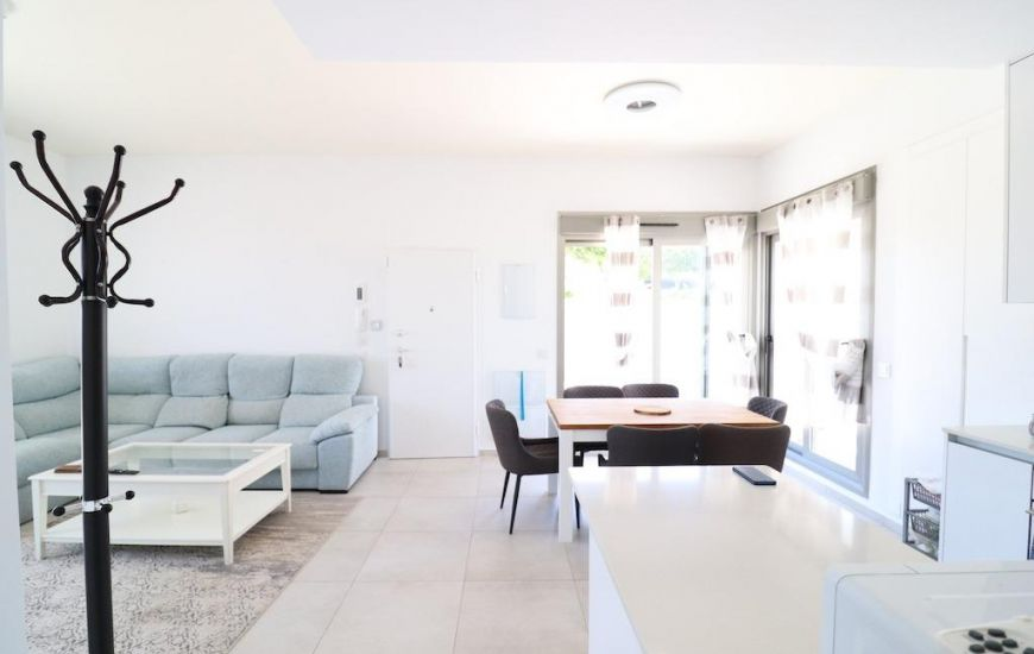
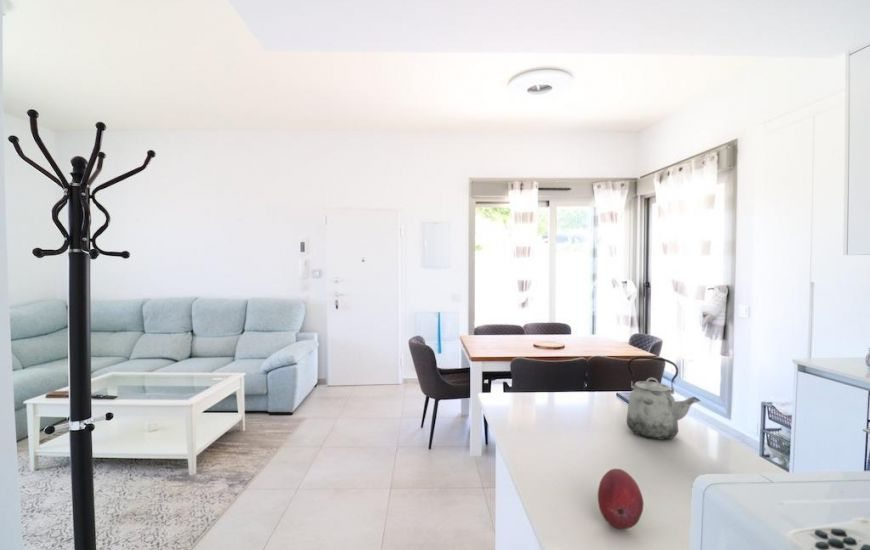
+ fruit [597,468,645,530]
+ kettle [625,355,701,441]
